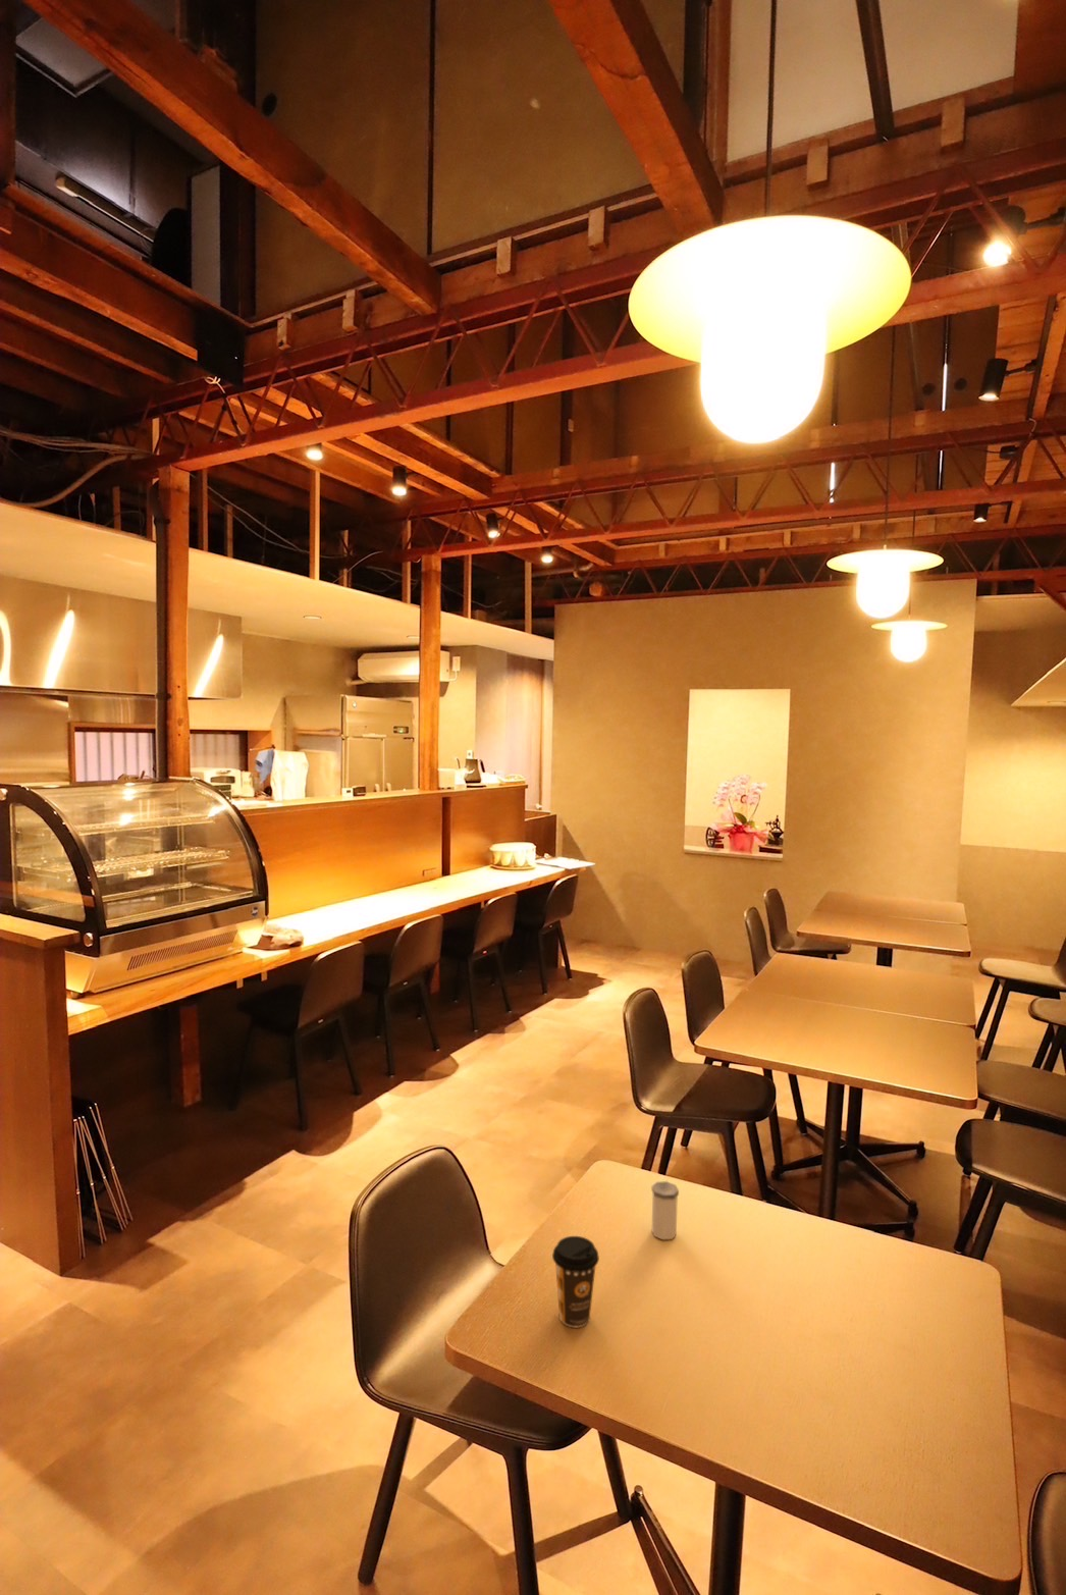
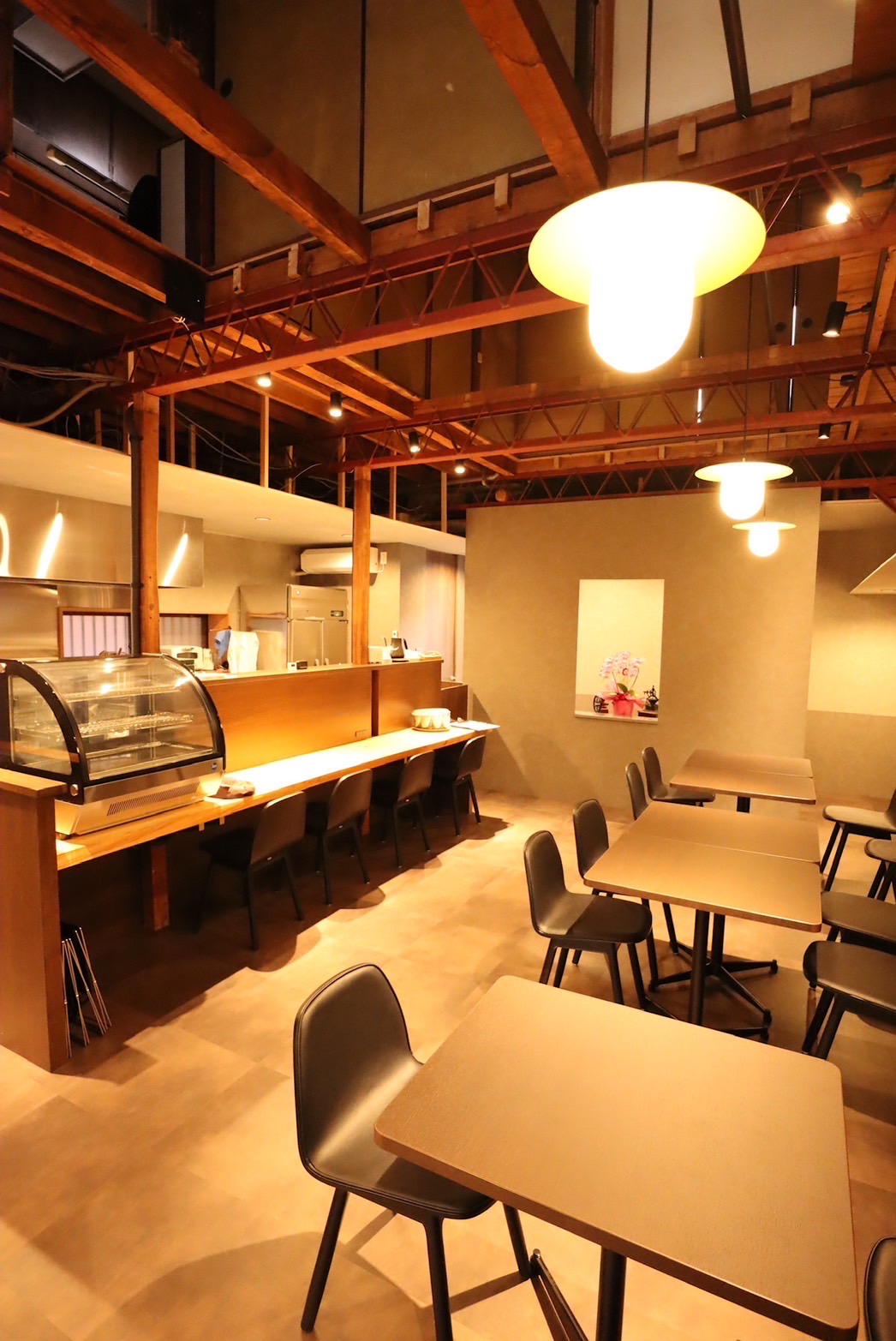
- coffee cup [551,1236,601,1329]
- salt shaker [651,1180,679,1241]
